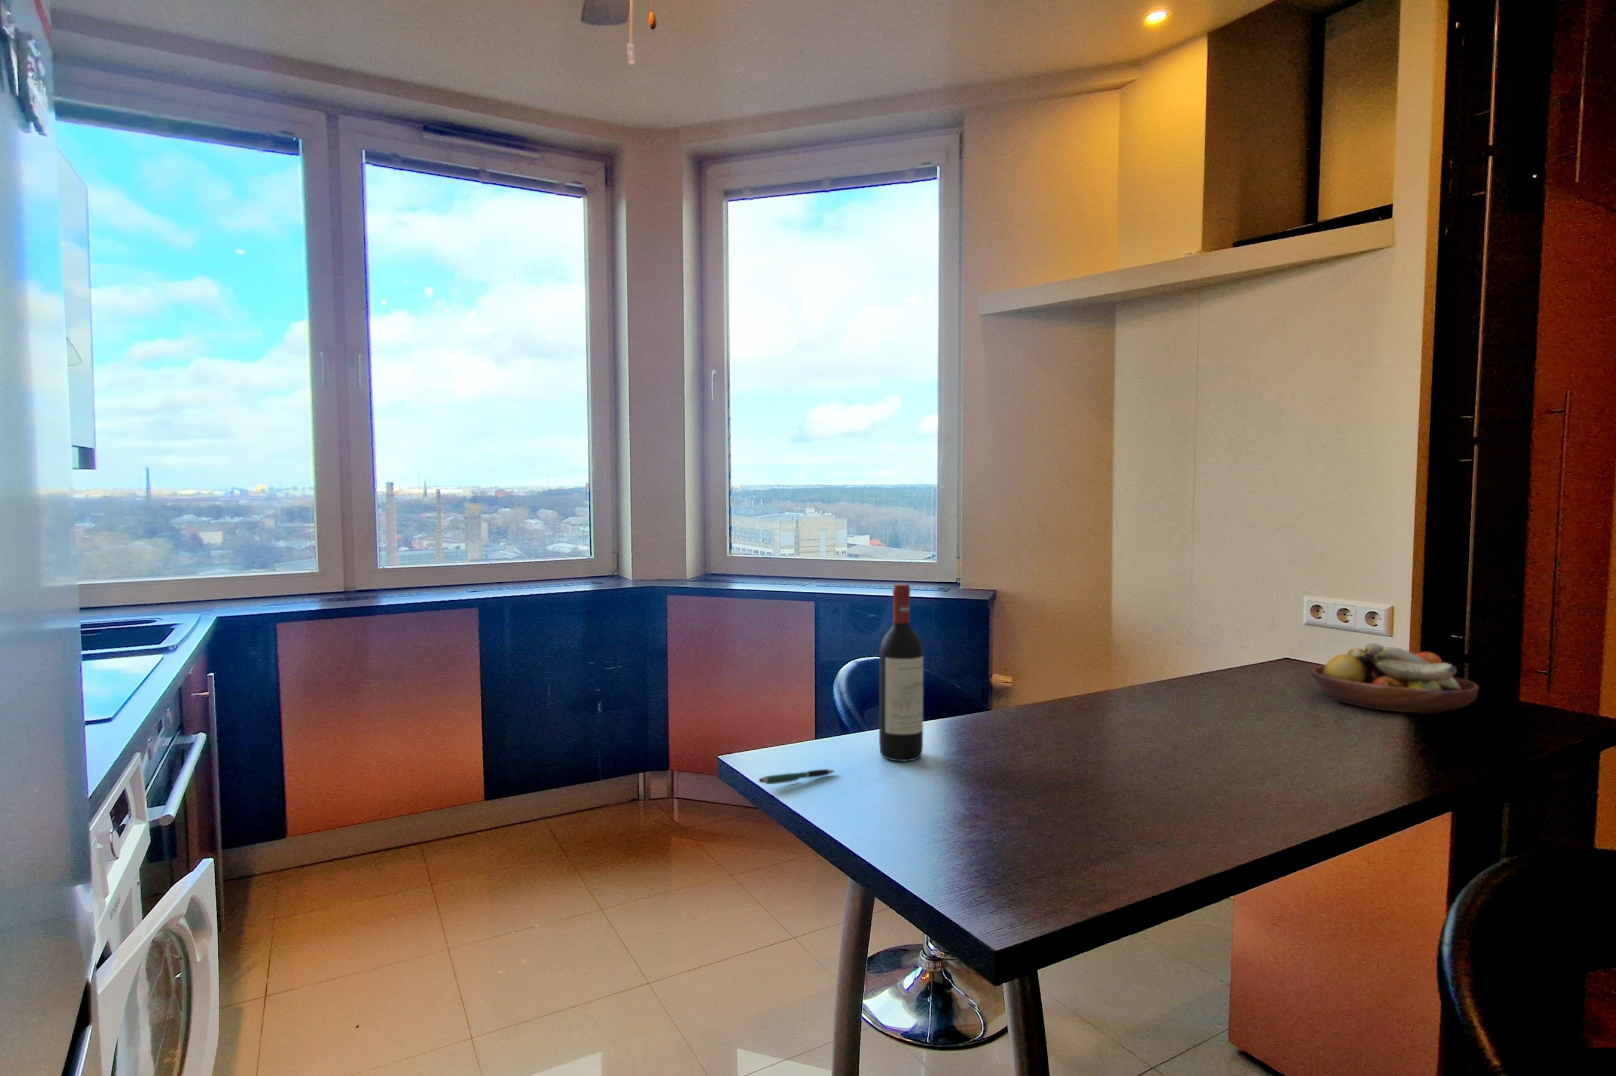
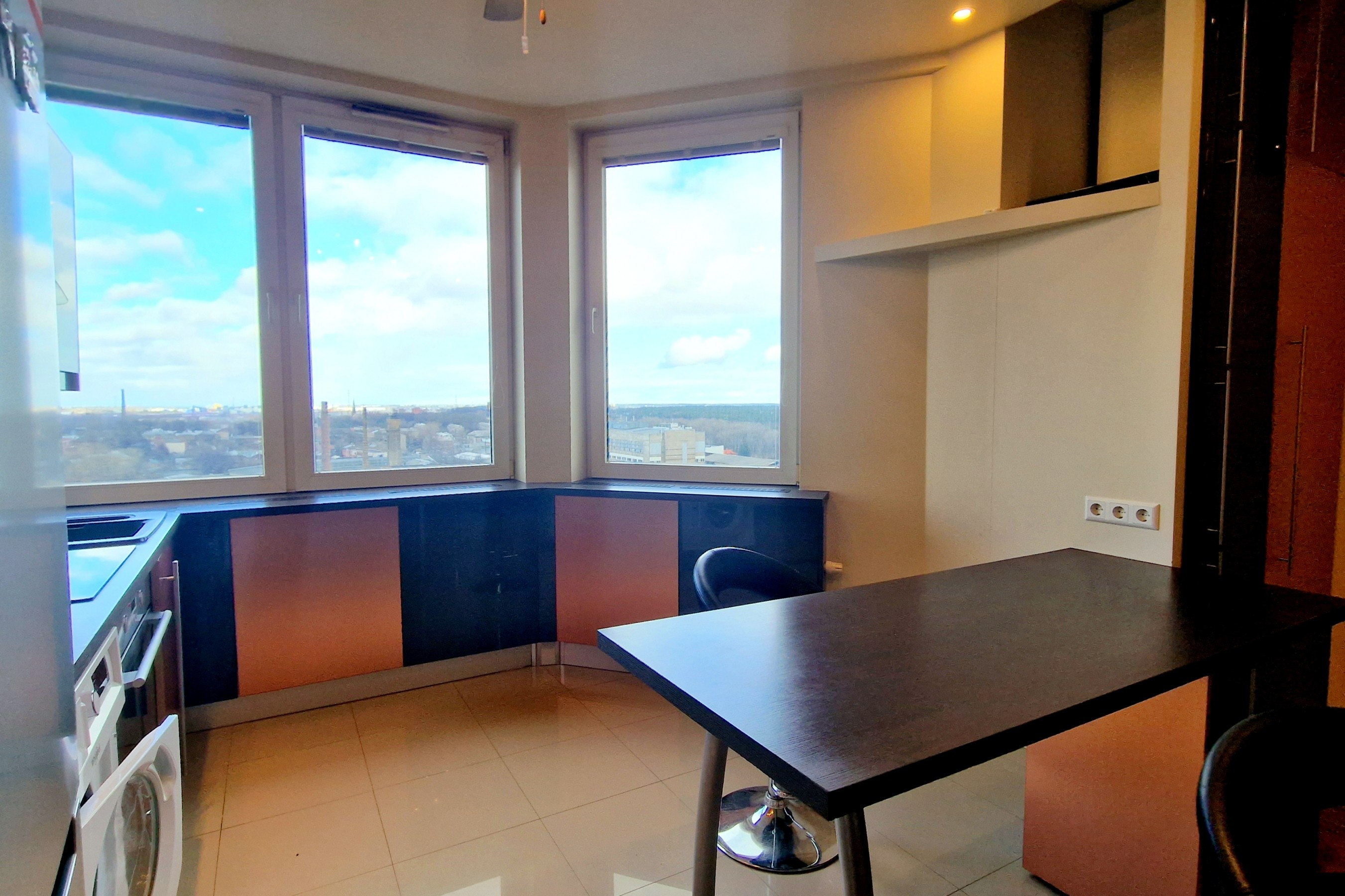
- pen [758,769,835,785]
- wine bottle [878,582,924,761]
- fruit bowl [1310,642,1480,715]
